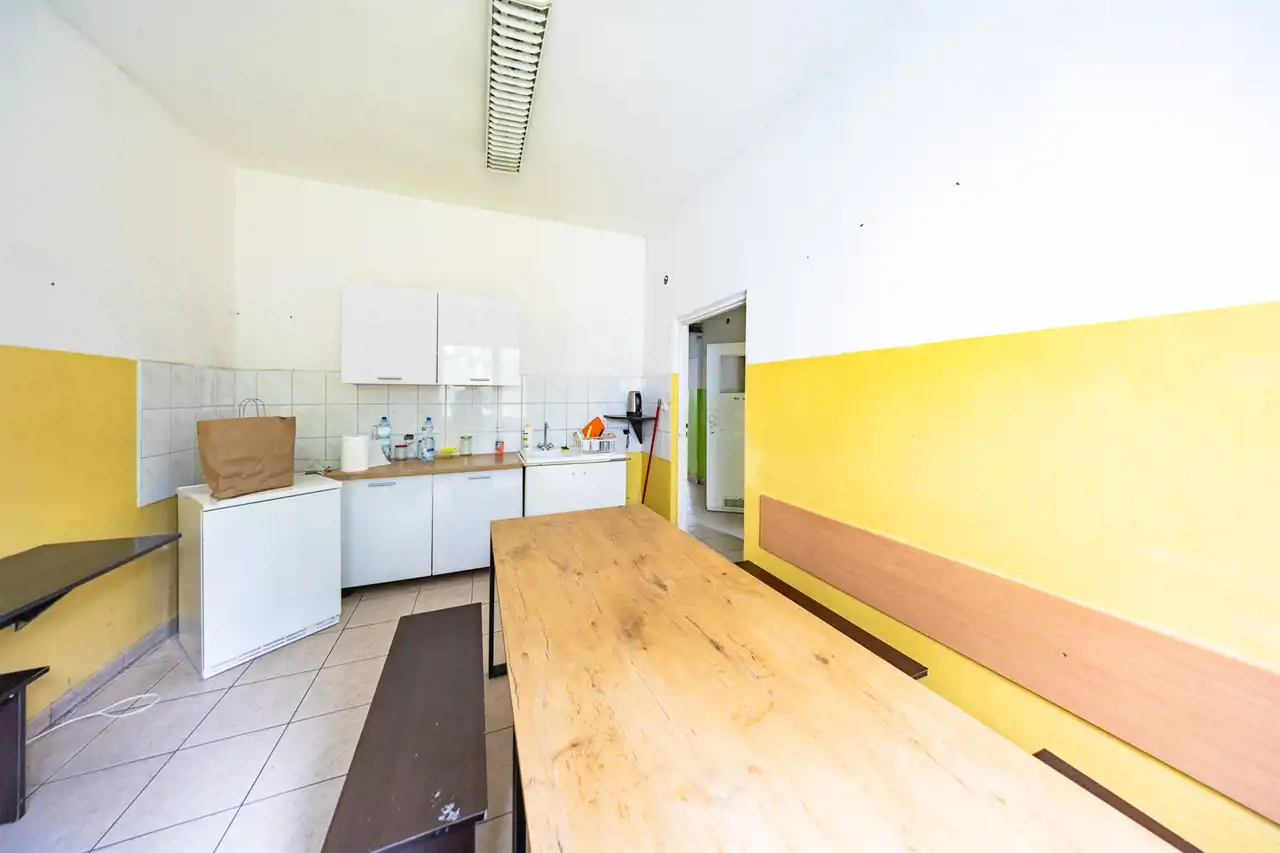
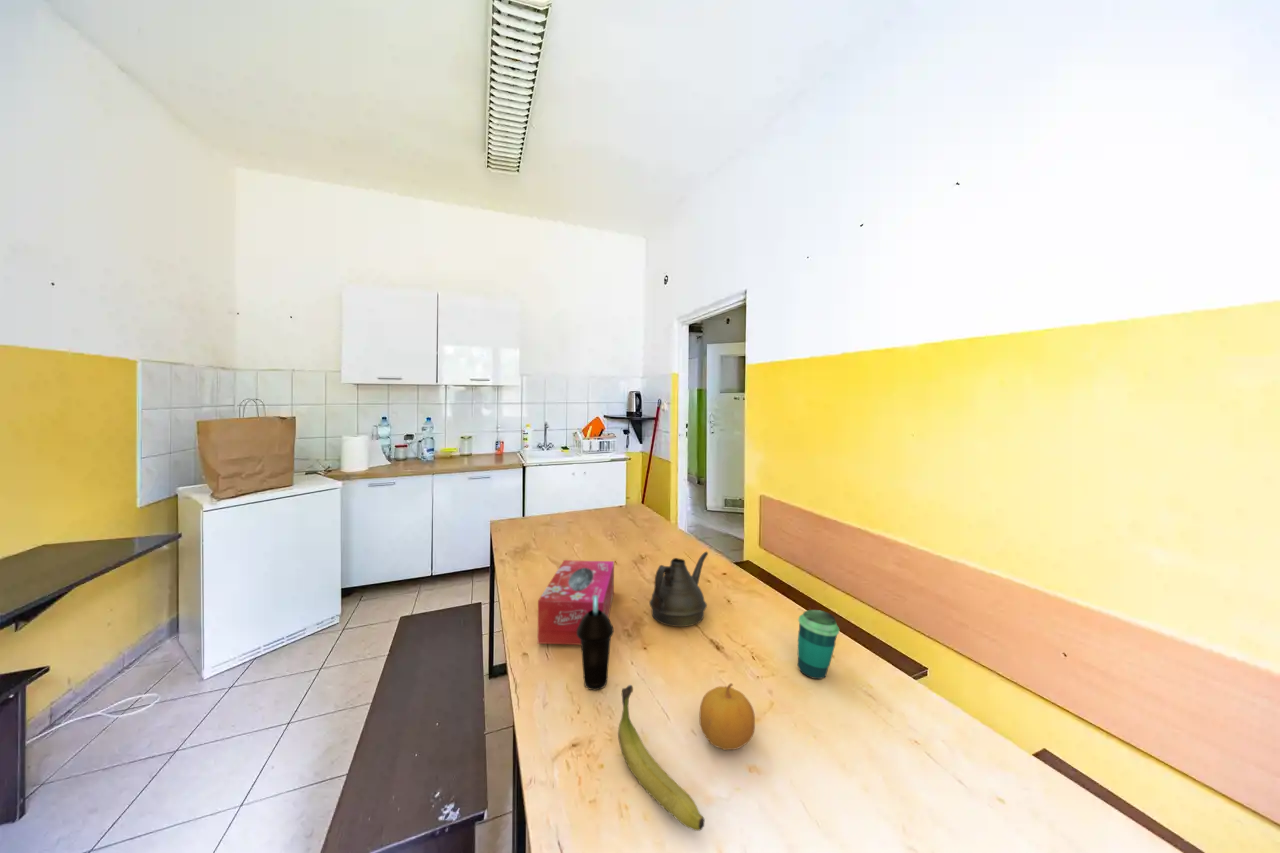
+ tissue box [537,559,615,646]
+ cup [577,595,614,691]
+ cup [797,609,840,680]
+ banana [617,684,706,832]
+ fruit [698,682,756,751]
+ teapot [648,551,709,628]
